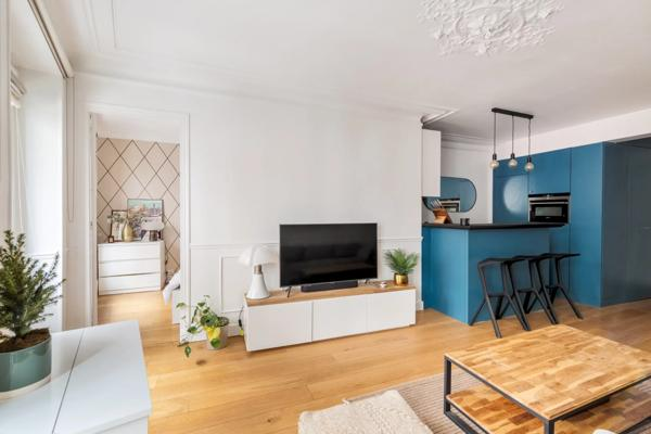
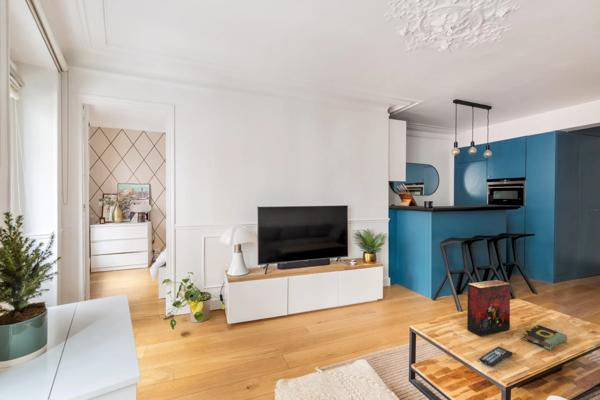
+ remote control [478,346,513,368]
+ book [520,323,568,351]
+ board game [466,279,511,337]
